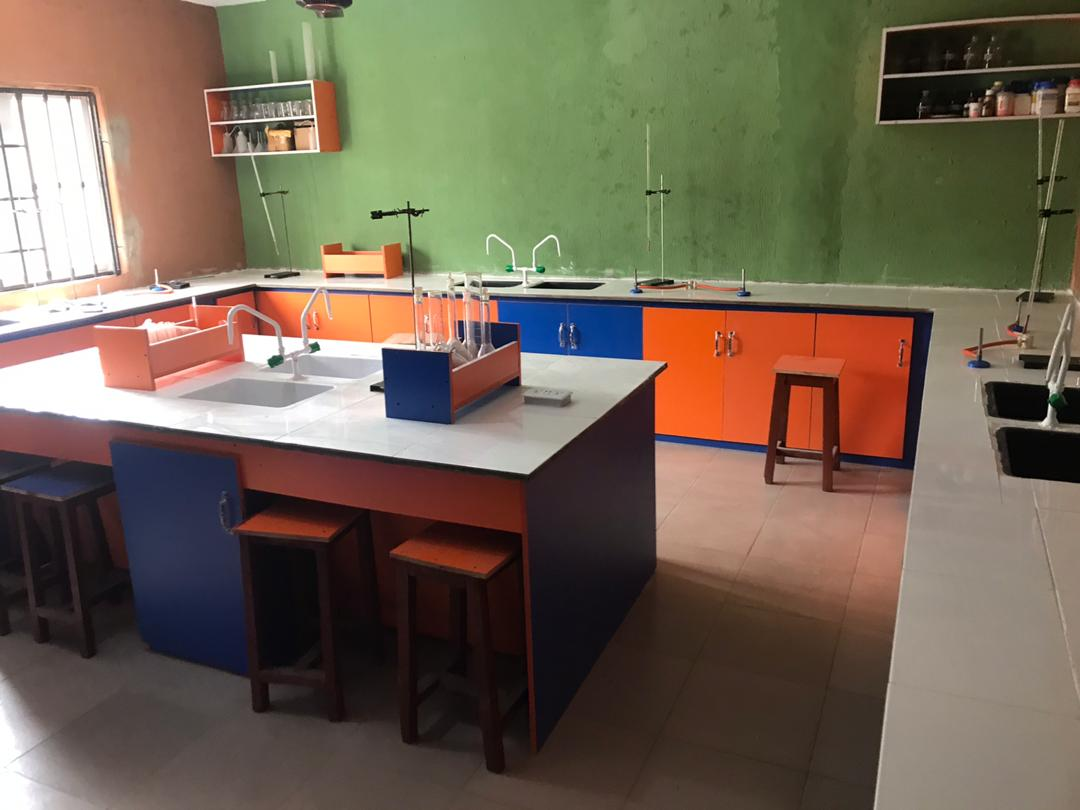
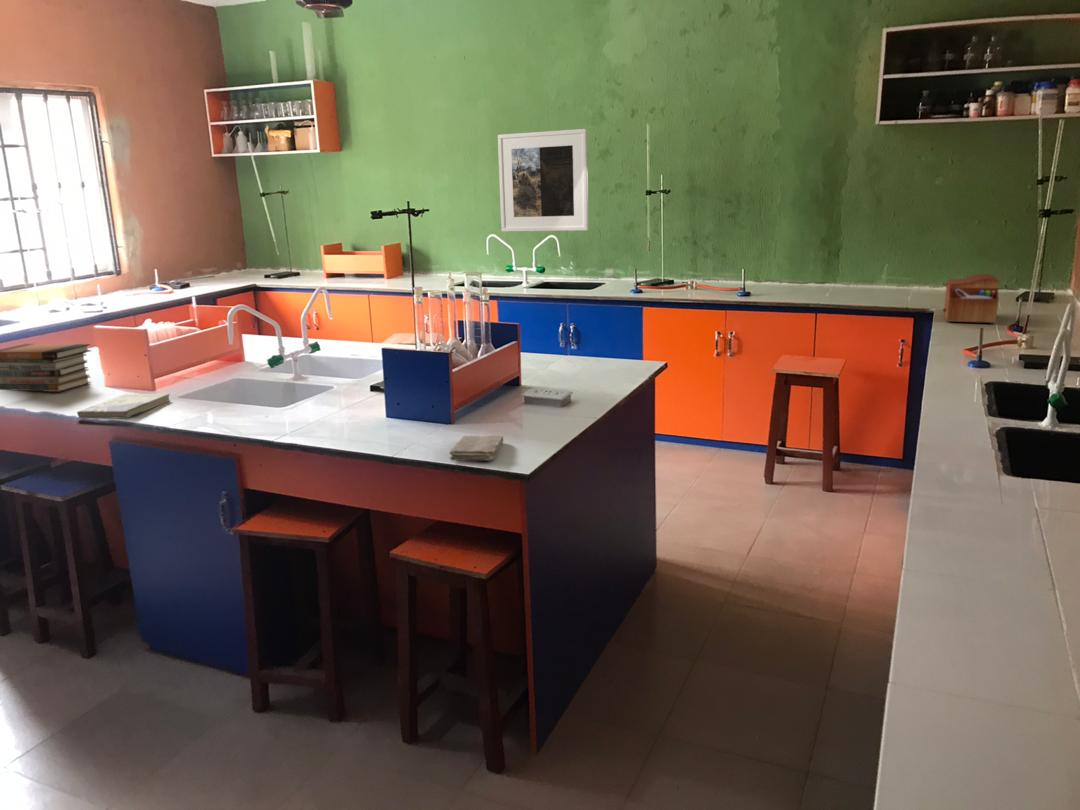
+ washcloth [449,434,504,462]
+ book stack [0,343,92,393]
+ book [76,393,171,420]
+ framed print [497,128,590,233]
+ sewing box [942,273,1000,324]
